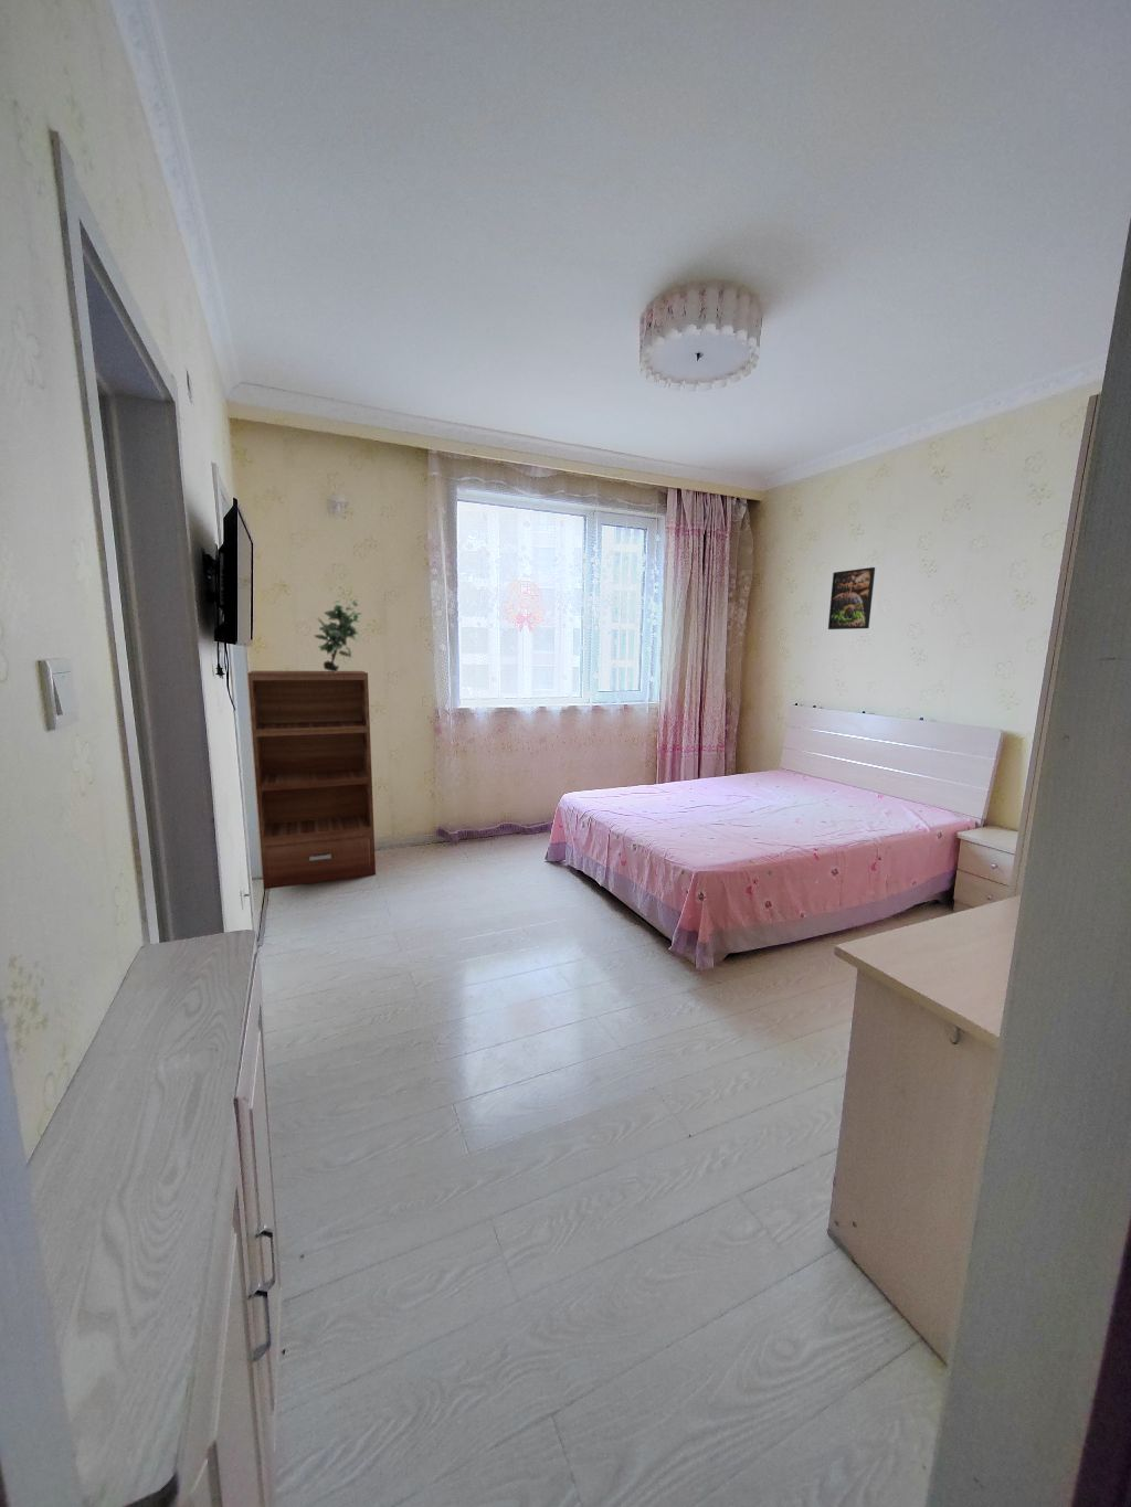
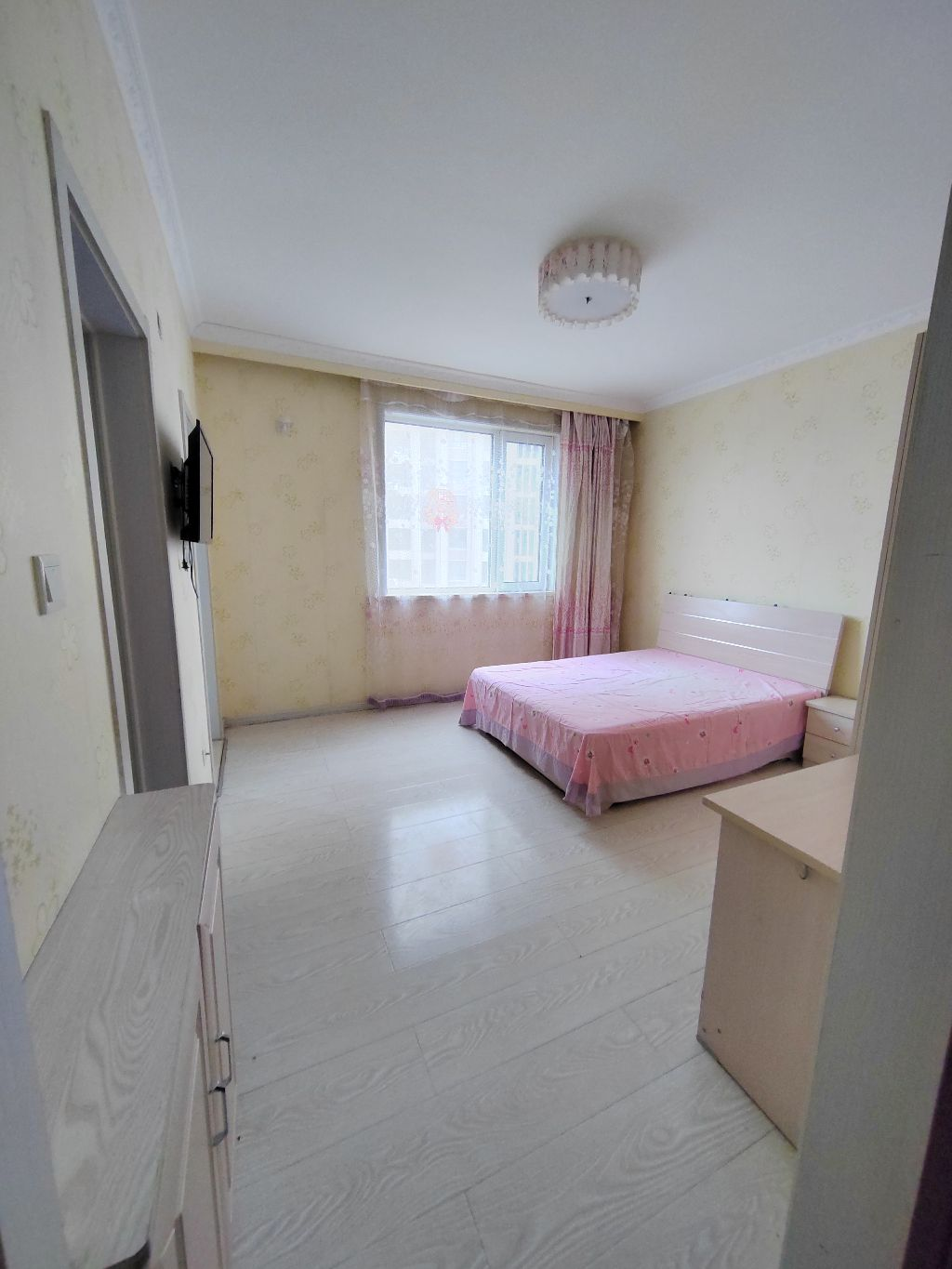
- bookshelf [246,670,377,889]
- potted plant [312,600,362,672]
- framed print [827,566,876,631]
